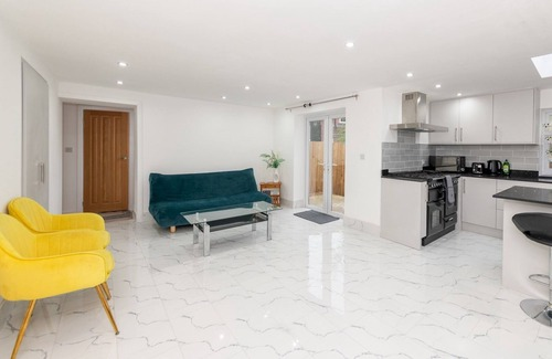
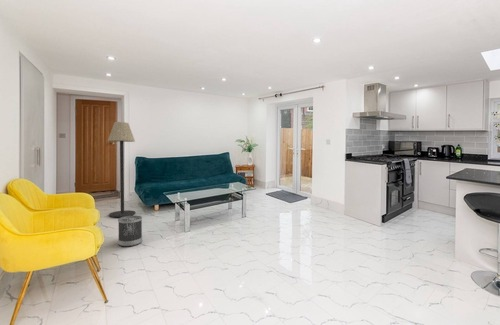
+ wastebasket [117,215,143,247]
+ floor lamp [107,121,136,218]
